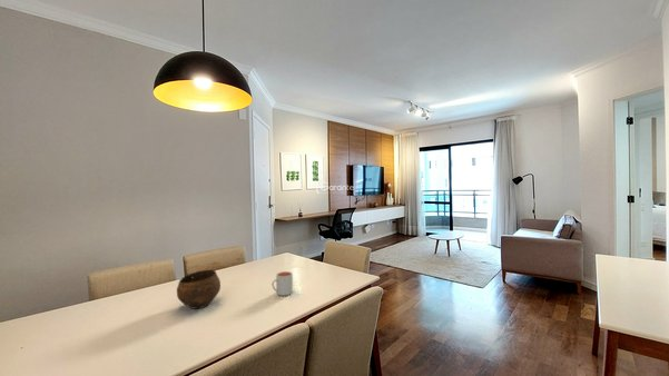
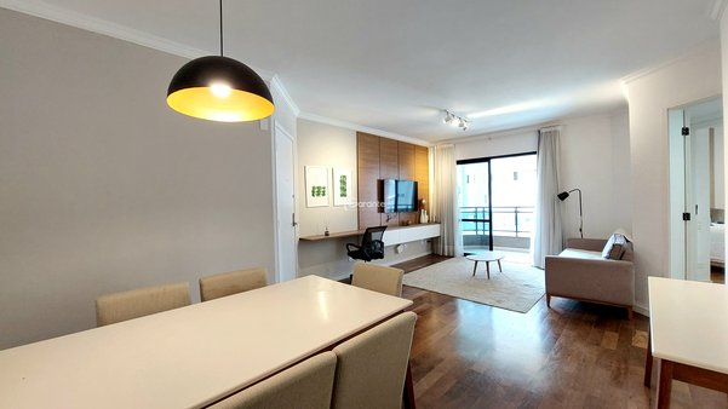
- bowl [176,269,222,310]
- mug [270,270,294,297]
